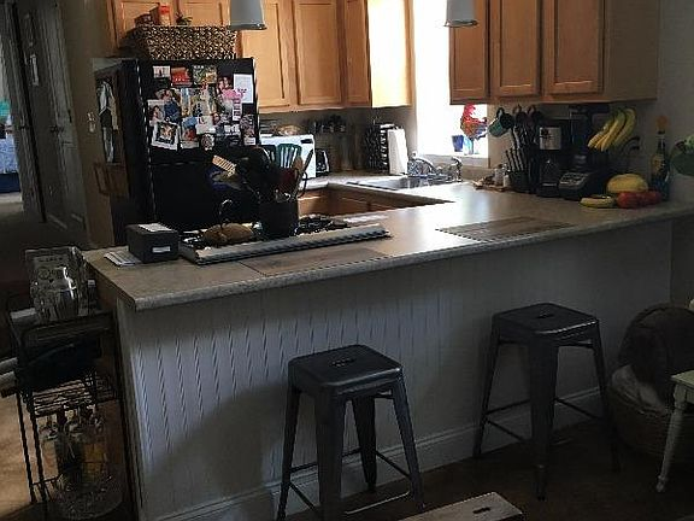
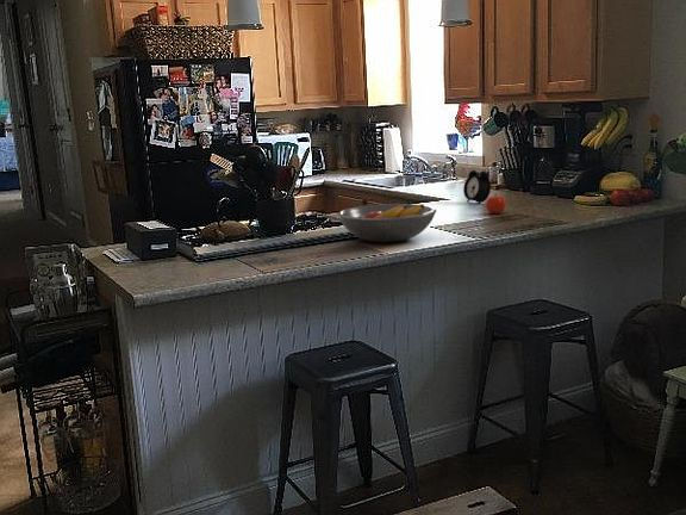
+ apple [485,193,507,215]
+ alarm clock [462,168,492,205]
+ fruit bowl [336,203,437,243]
